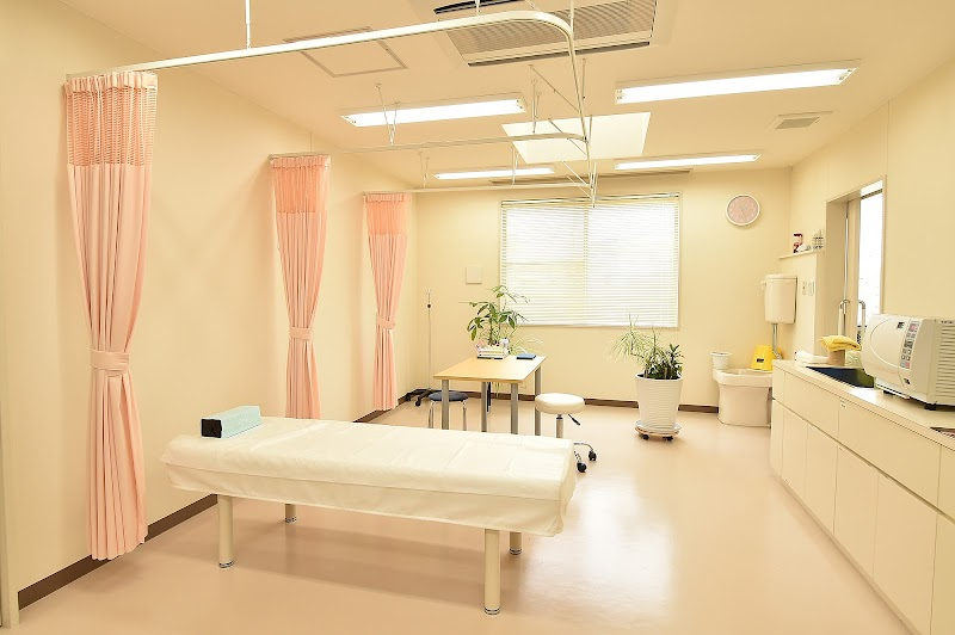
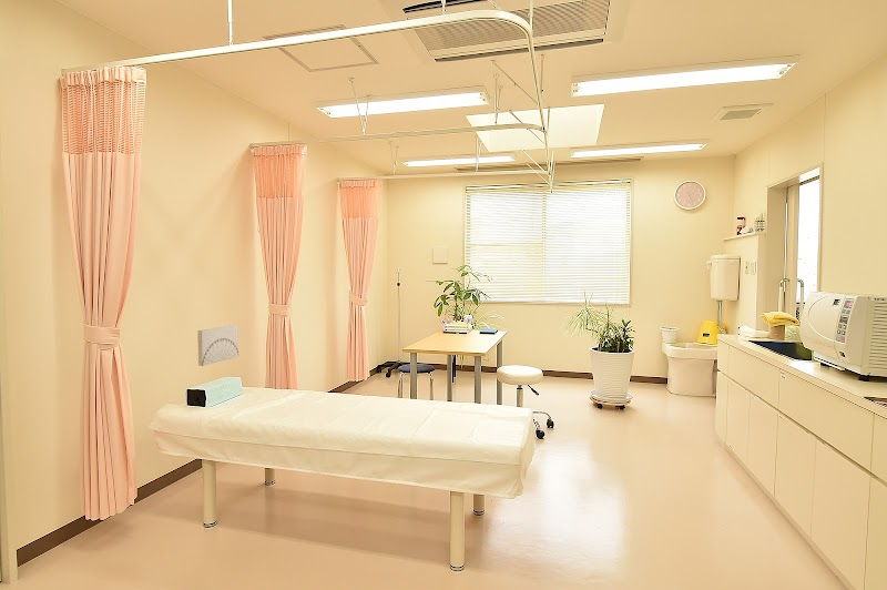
+ wall art [196,324,239,367]
